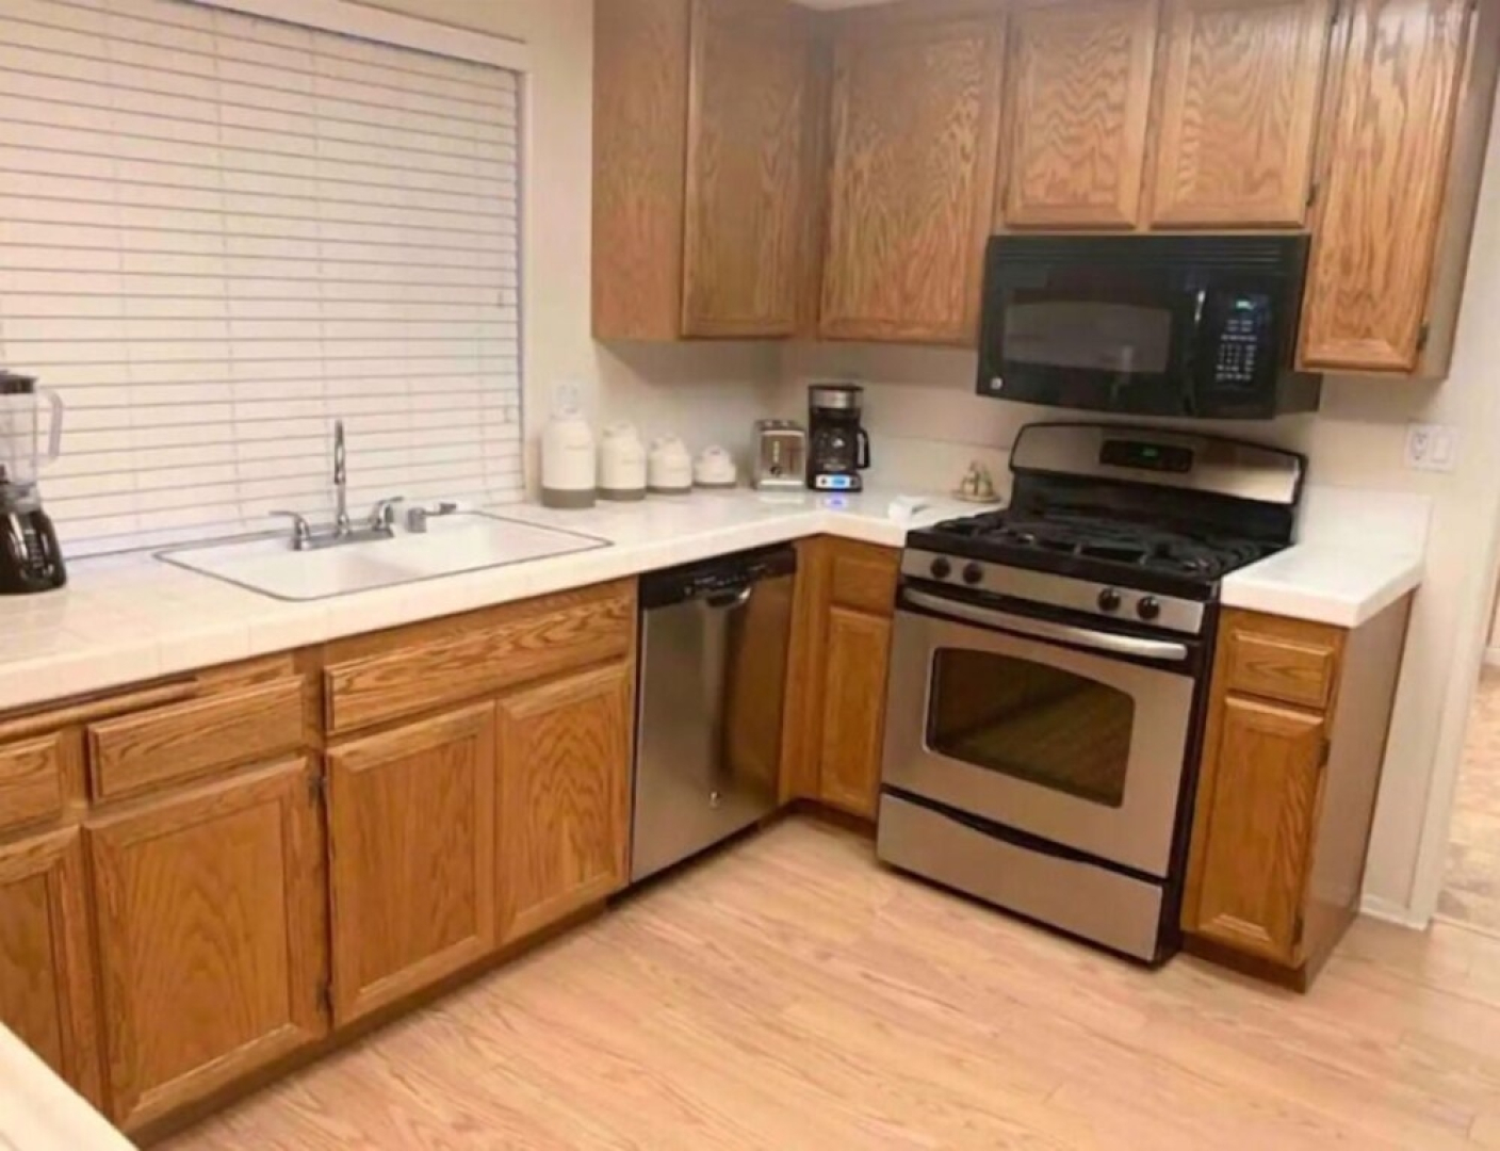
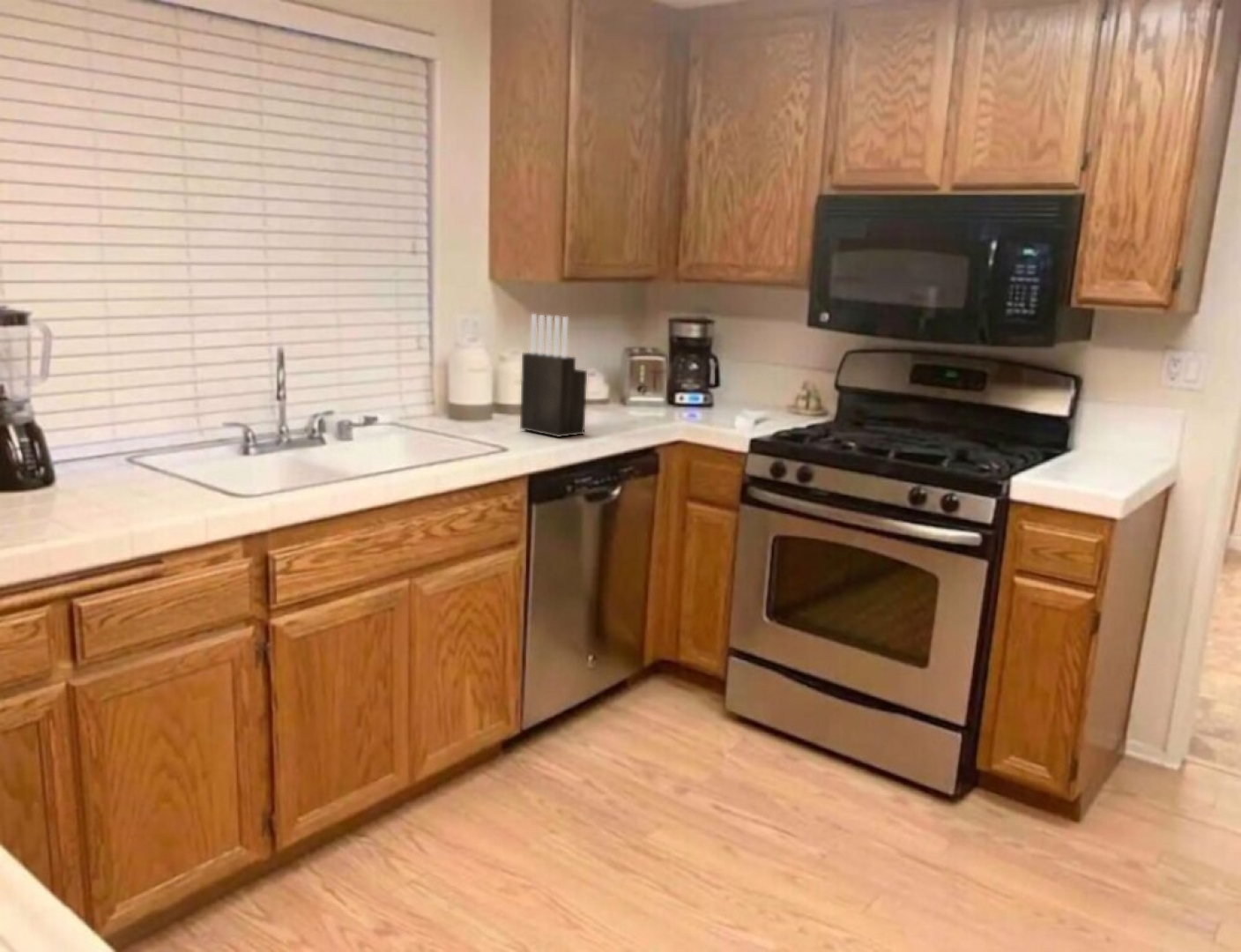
+ knife block [519,313,588,438]
